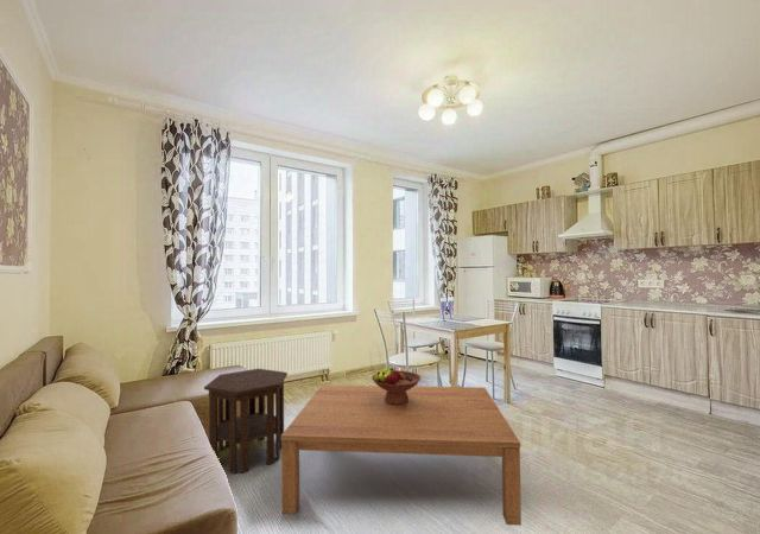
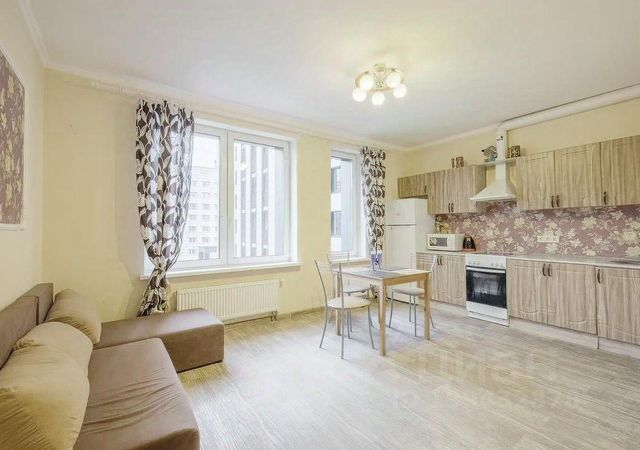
- fruit bowl [370,367,422,405]
- coffee table [280,383,522,527]
- side table [203,368,289,475]
